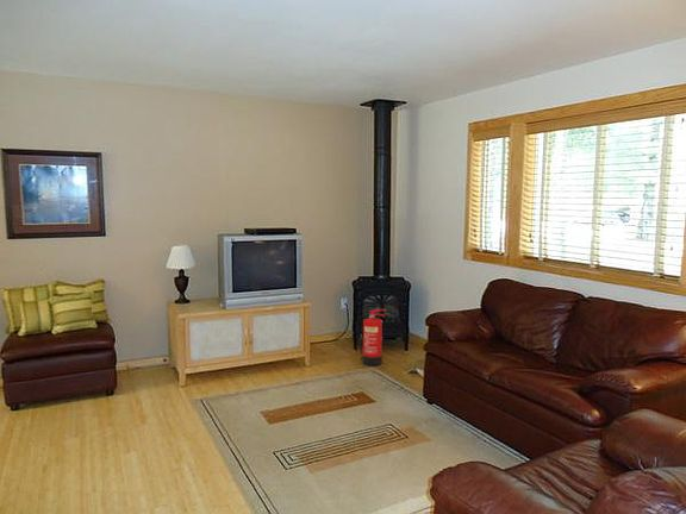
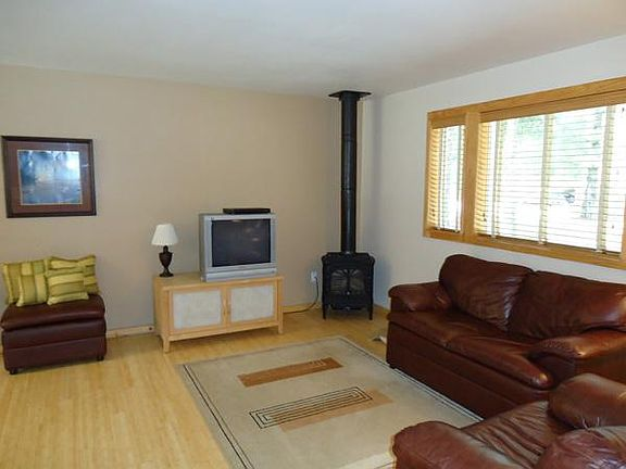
- fire extinguisher [356,308,387,366]
